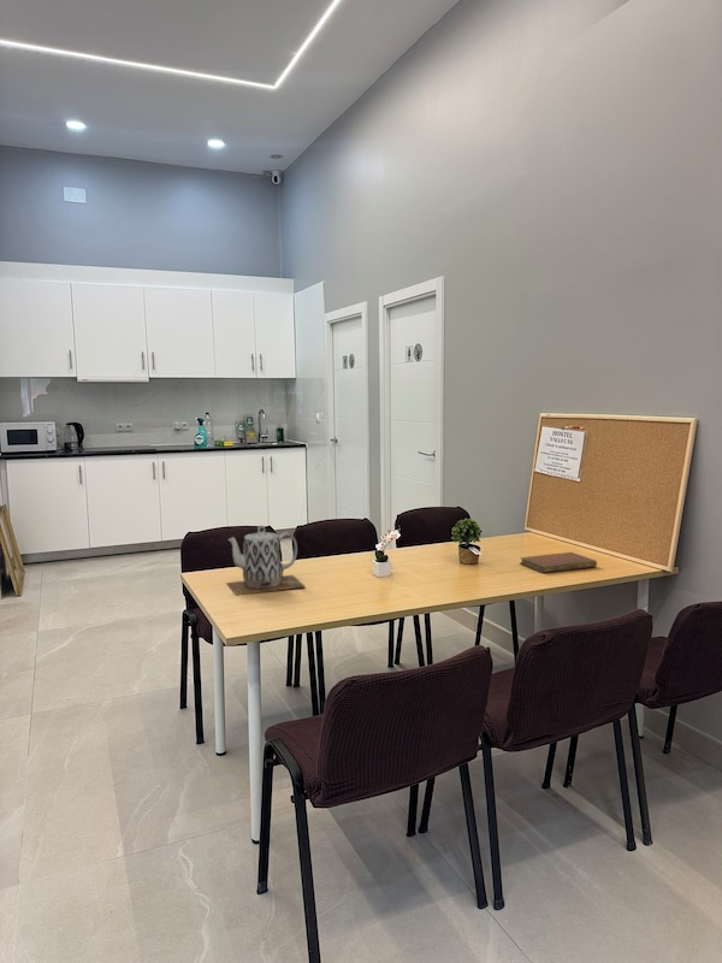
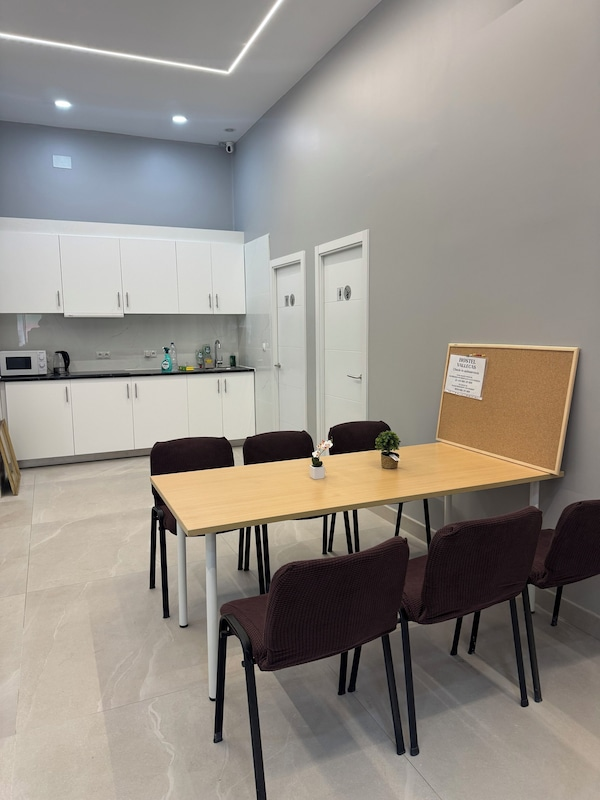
- teapot [225,524,306,597]
- notebook [519,551,598,574]
